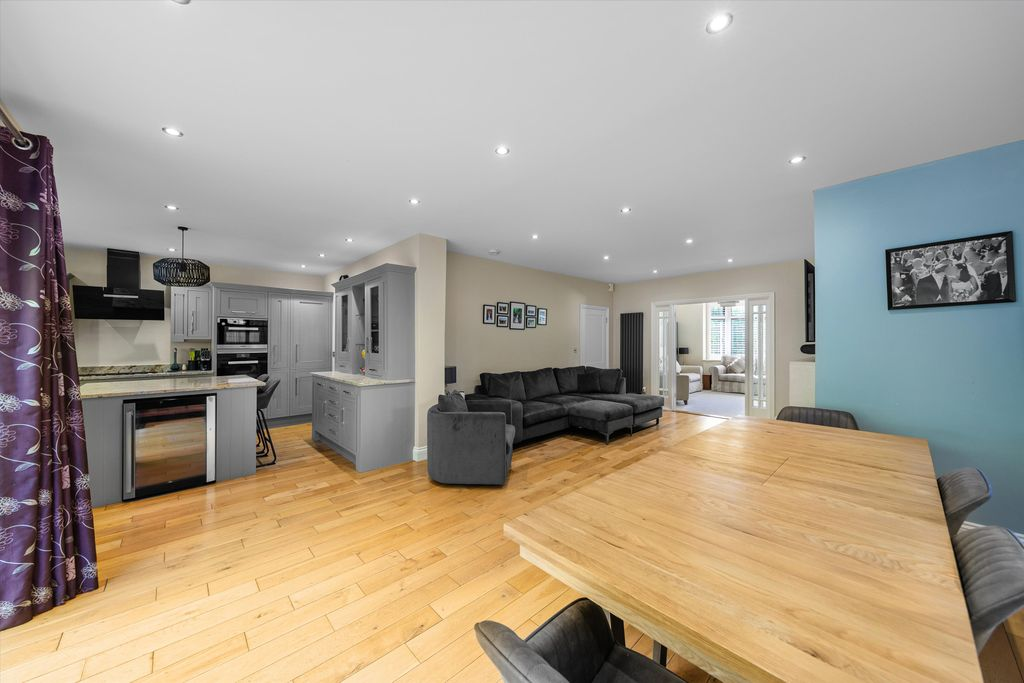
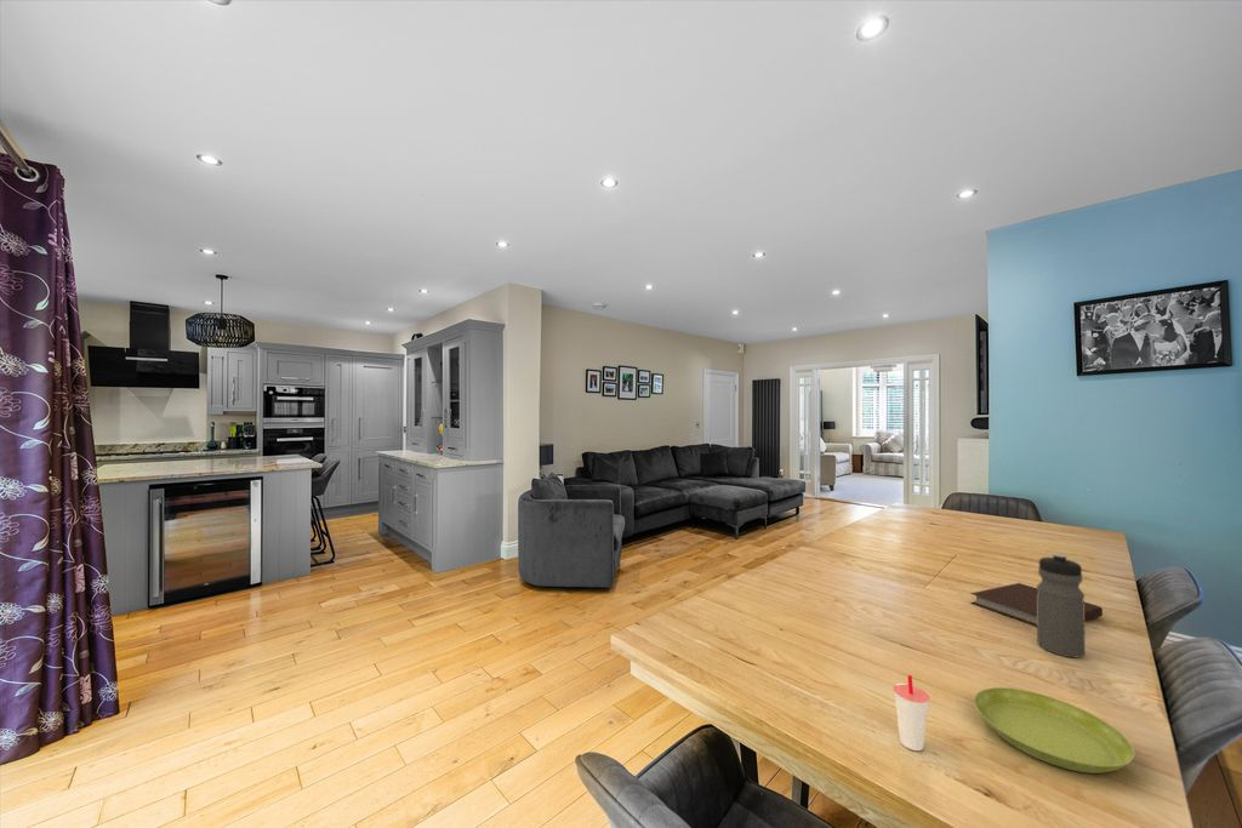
+ cup [893,674,930,752]
+ notebook [969,582,1104,628]
+ saucer [973,686,1136,775]
+ water bottle [1036,552,1087,658]
